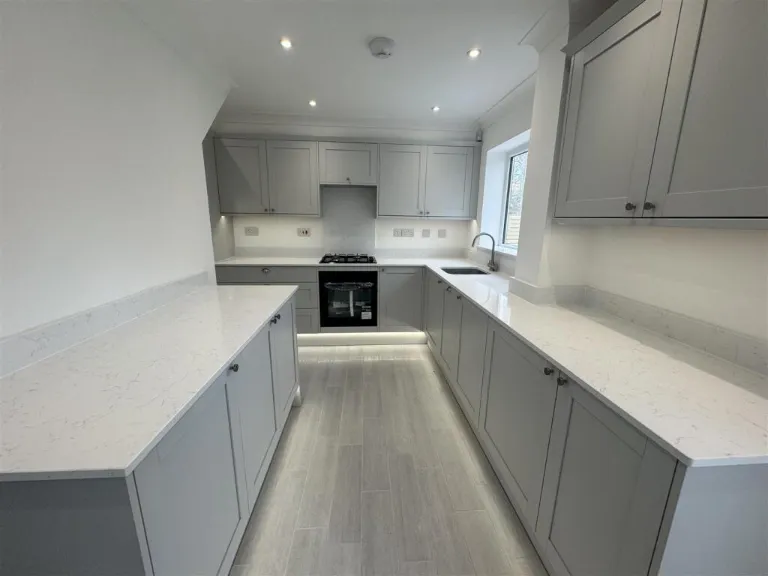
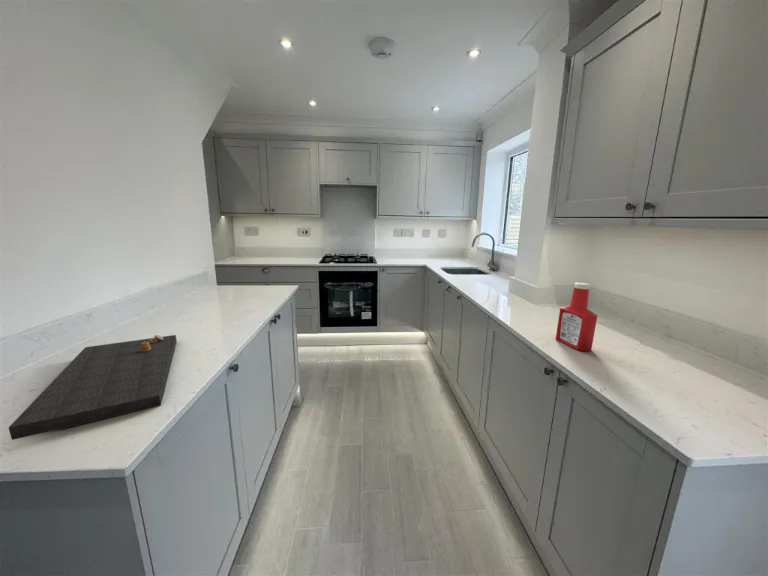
+ soap bottle [555,282,598,352]
+ cutting board [8,334,178,441]
